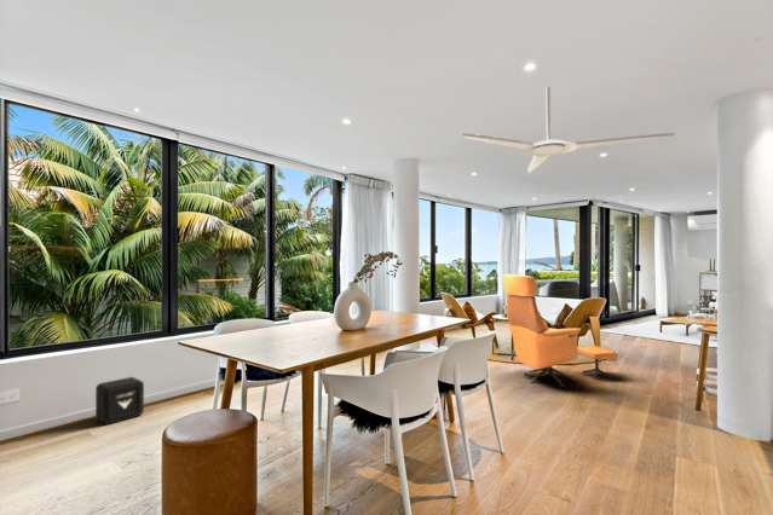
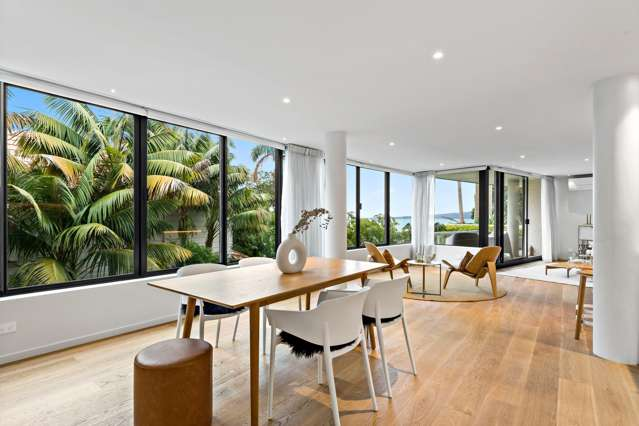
- lounge chair [501,273,619,388]
- ceiling fan [461,86,675,174]
- air purifier [94,376,145,426]
